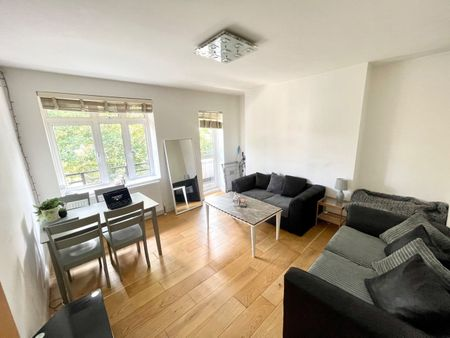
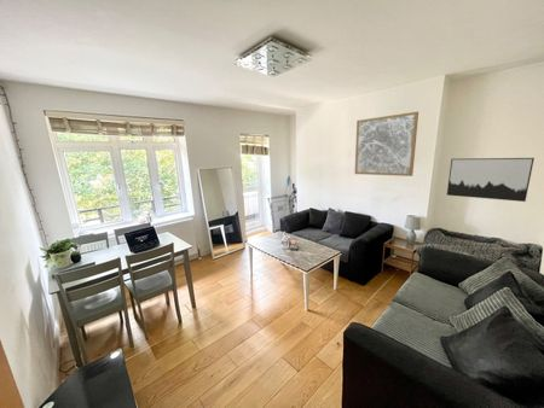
+ wall art [354,111,419,177]
+ wall art [446,157,536,203]
